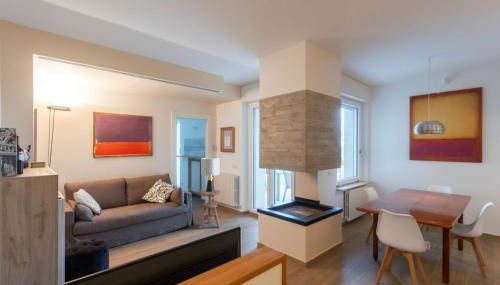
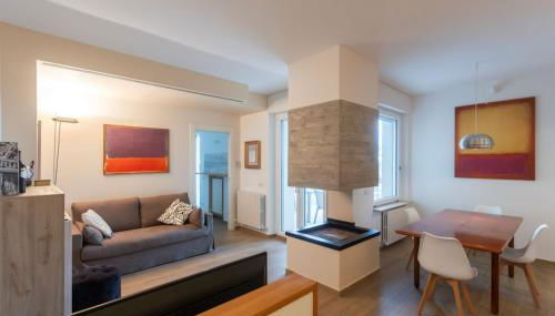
- side table [197,188,222,230]
- lamp [200,157,220,192]
